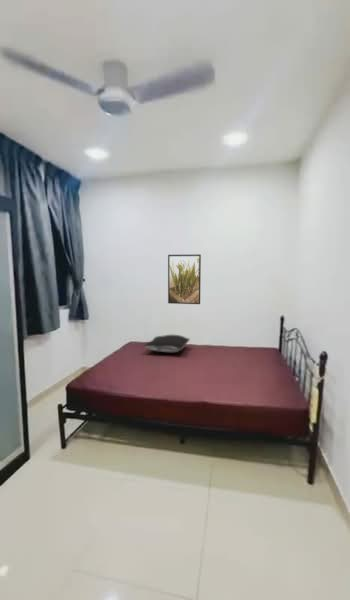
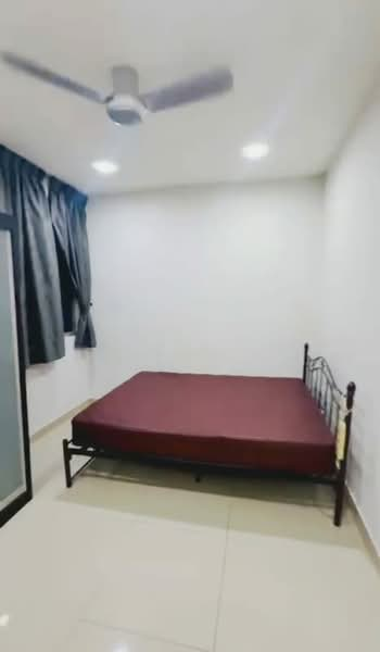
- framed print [167,253,202,305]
- pillow [143,334,191,353]
